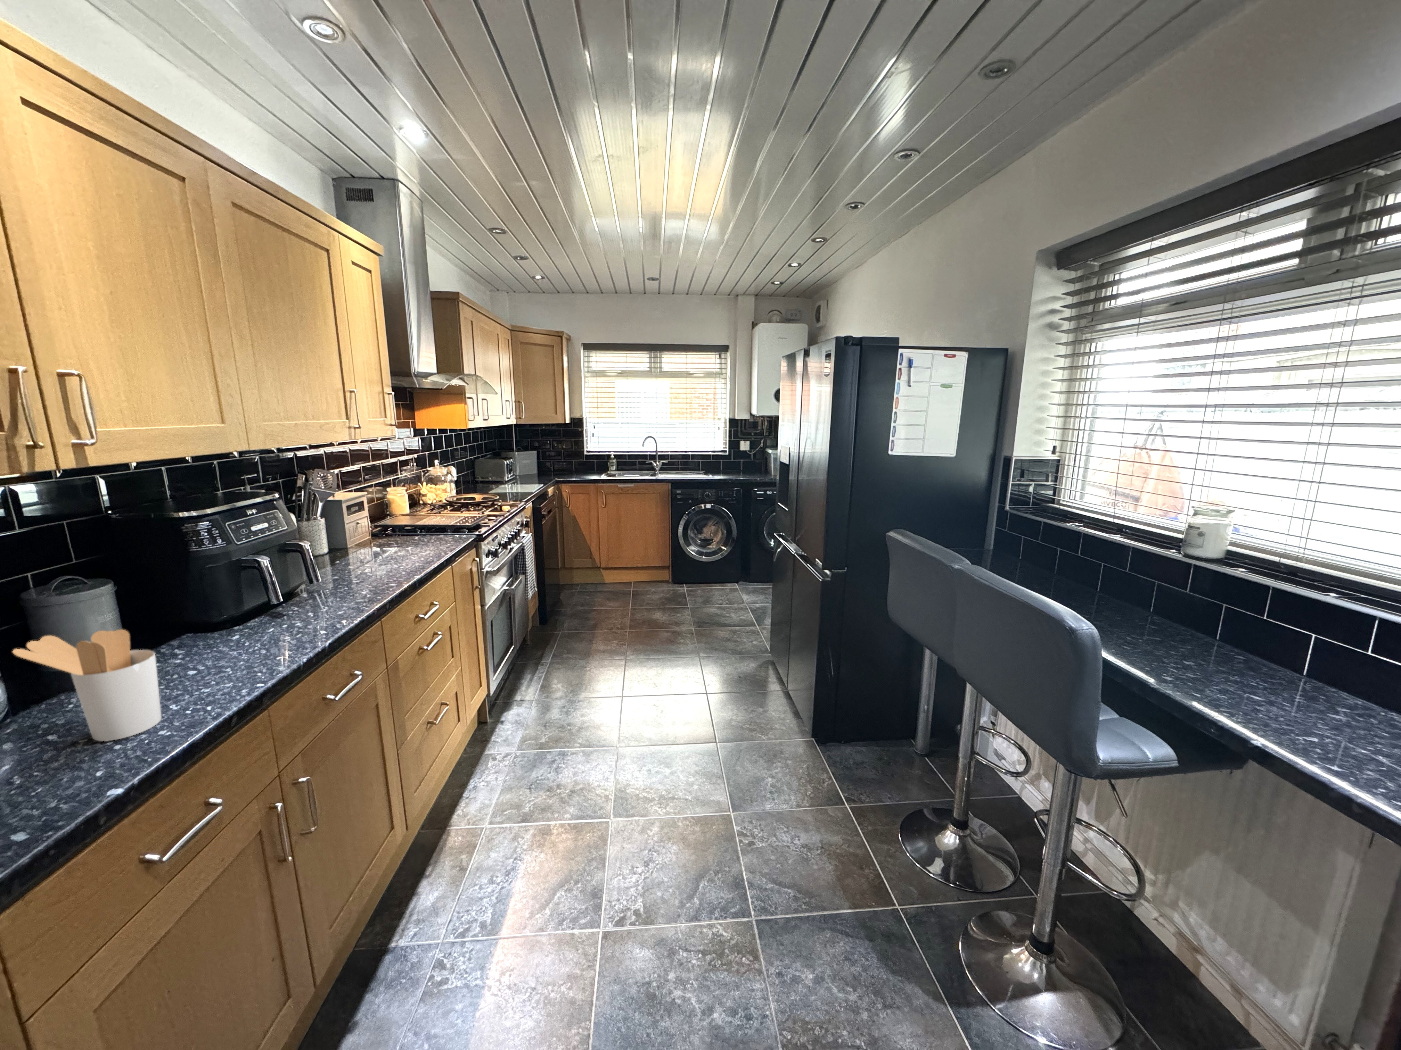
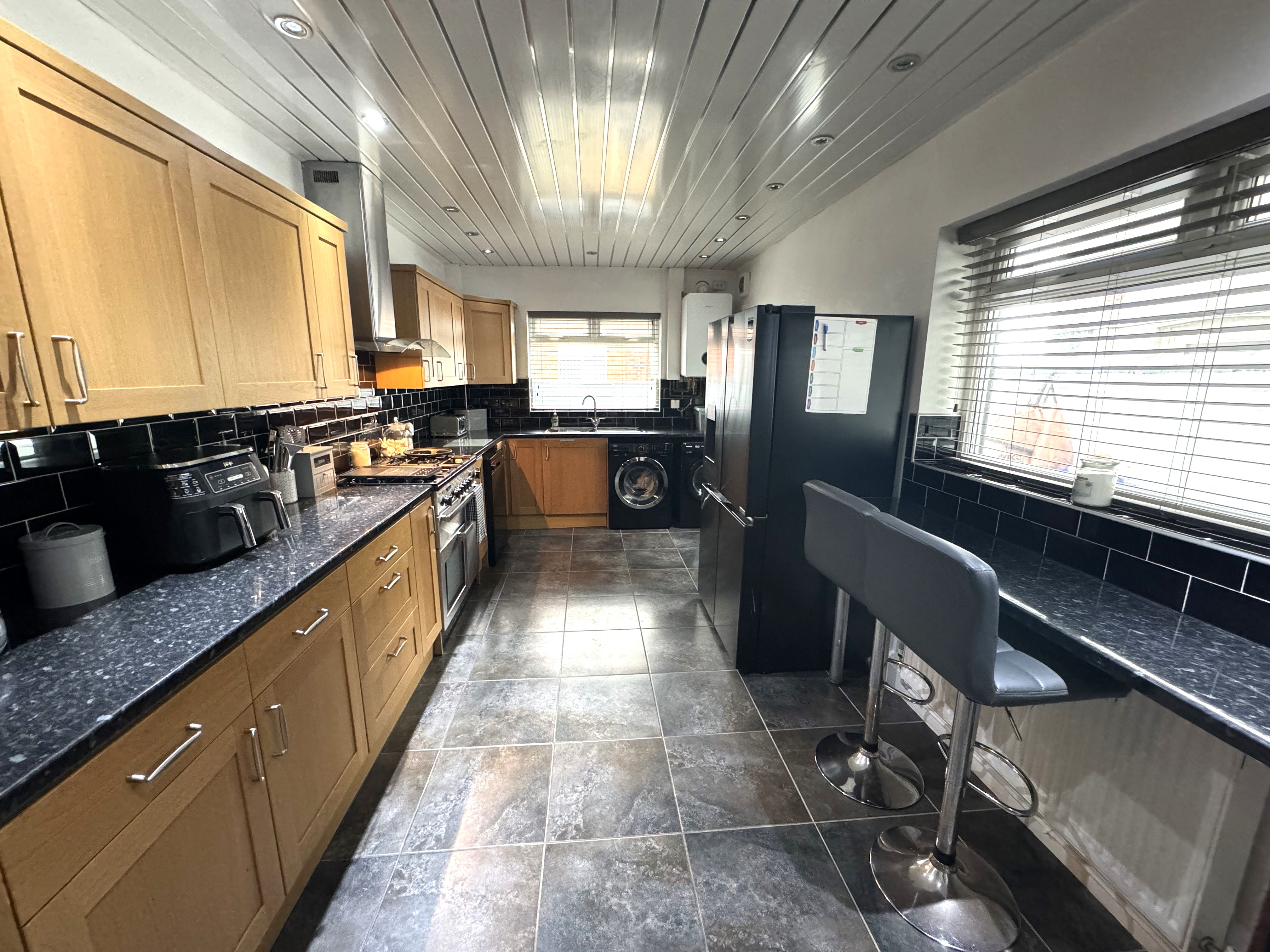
- utensil holder [12,629,162,741]
